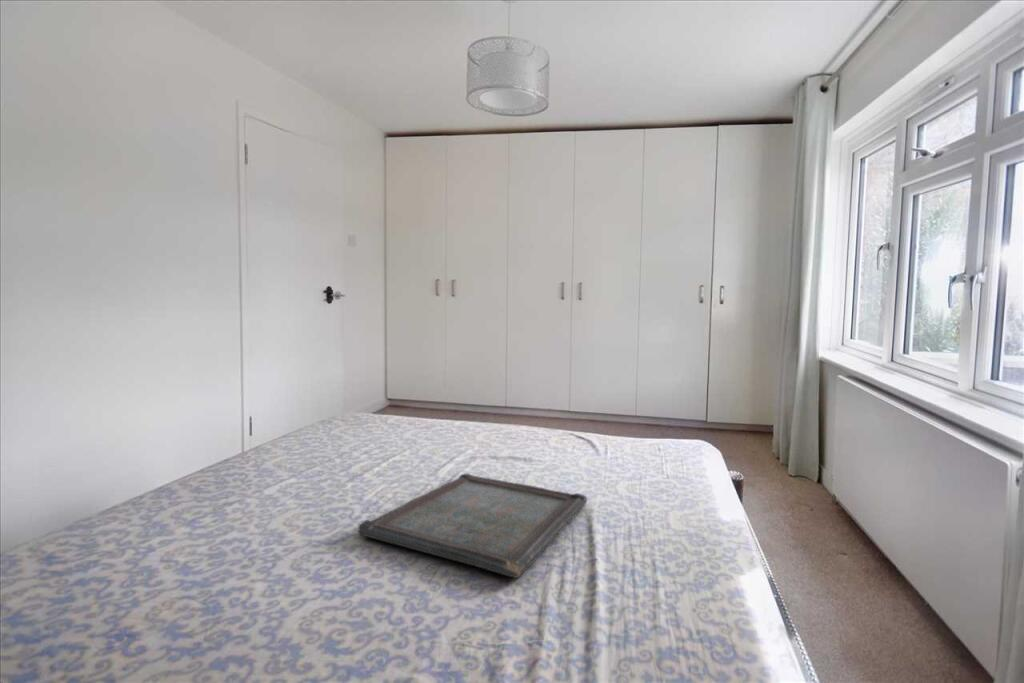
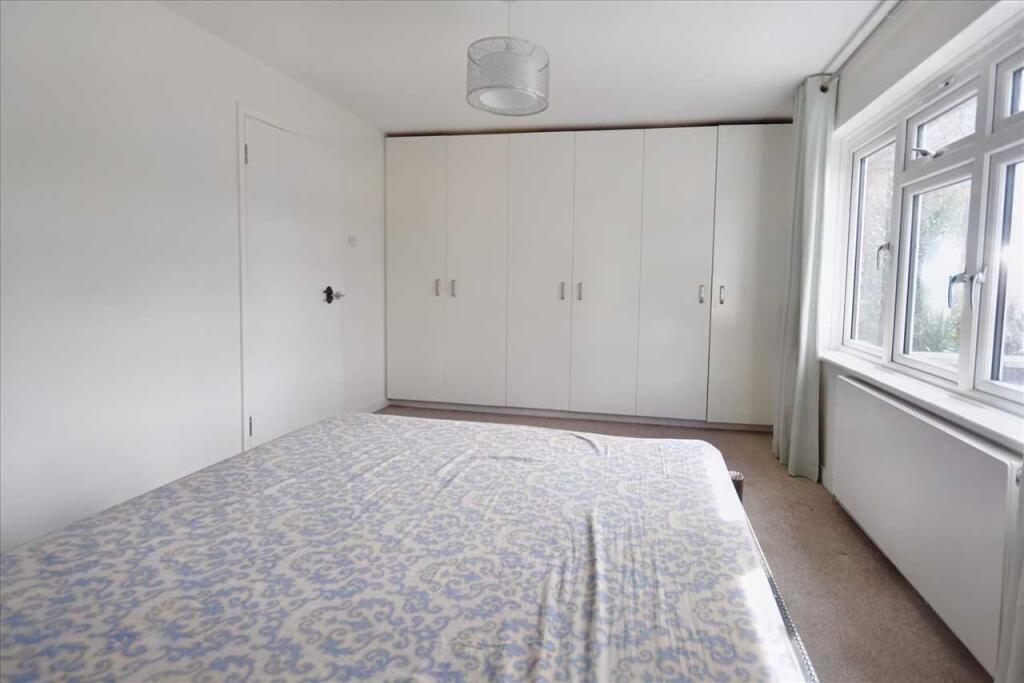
- serving tray [357,473,588,579]
